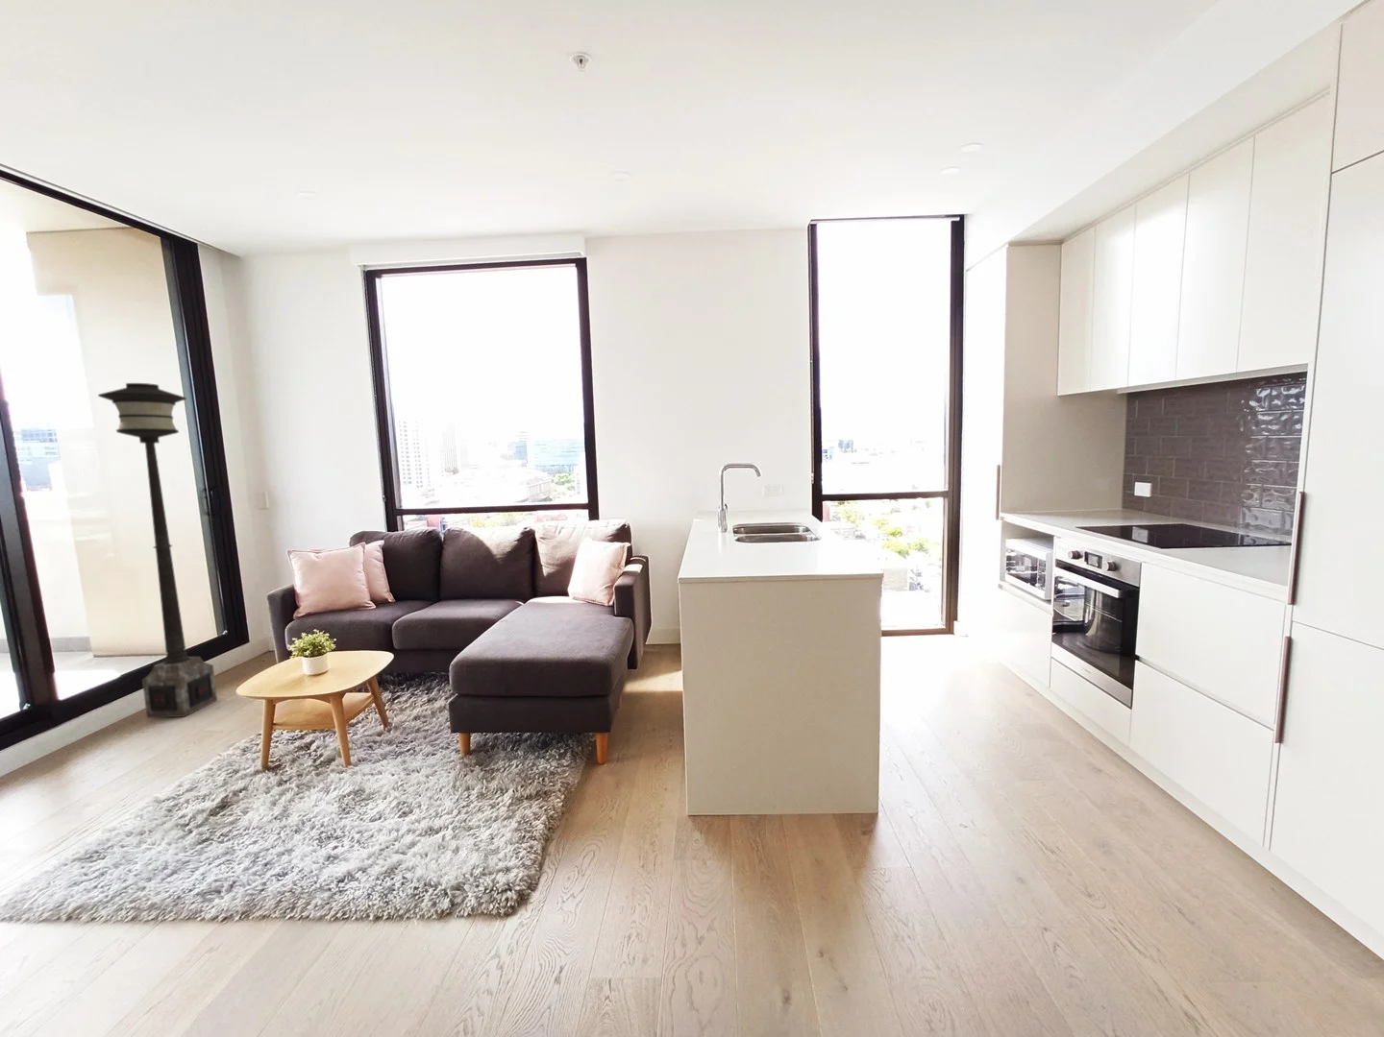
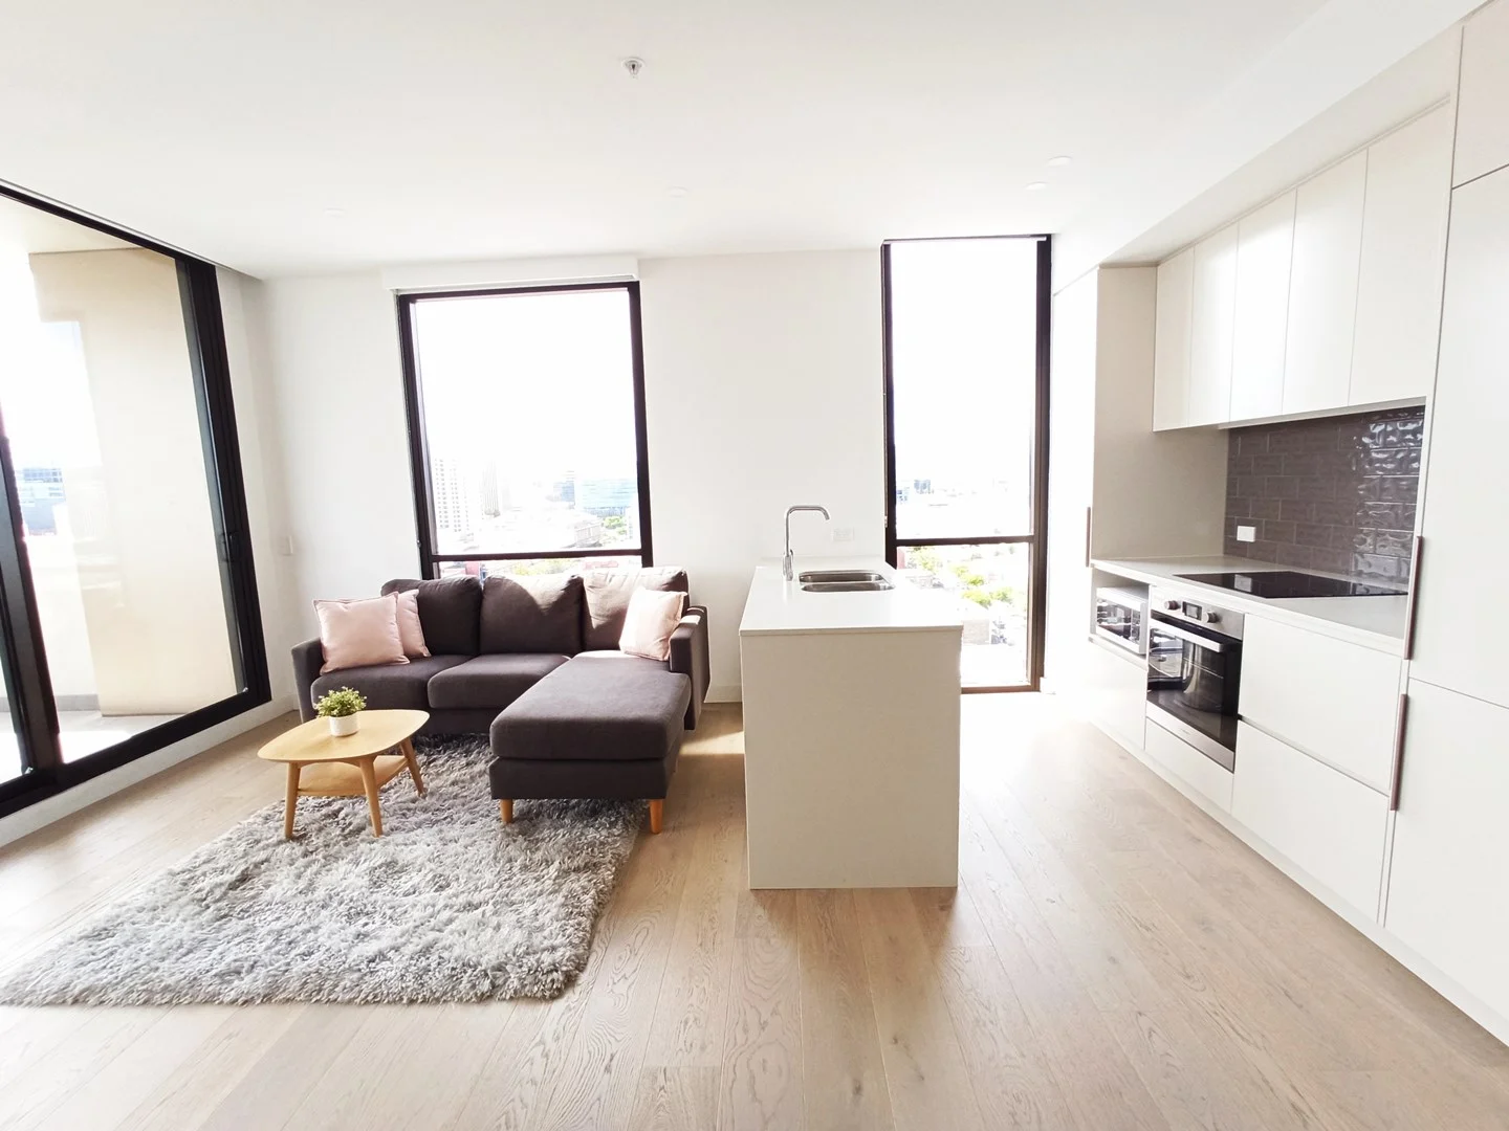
- floor lamp [97,382,218,718]
